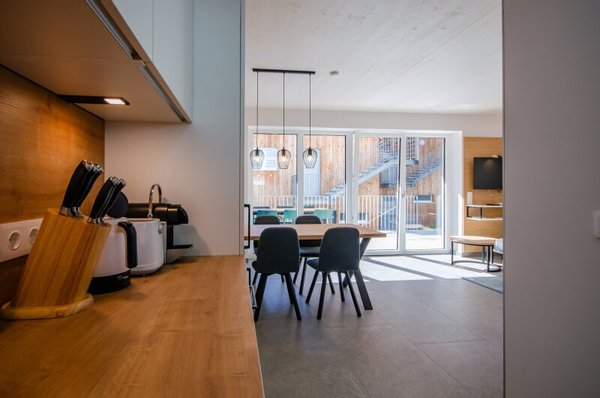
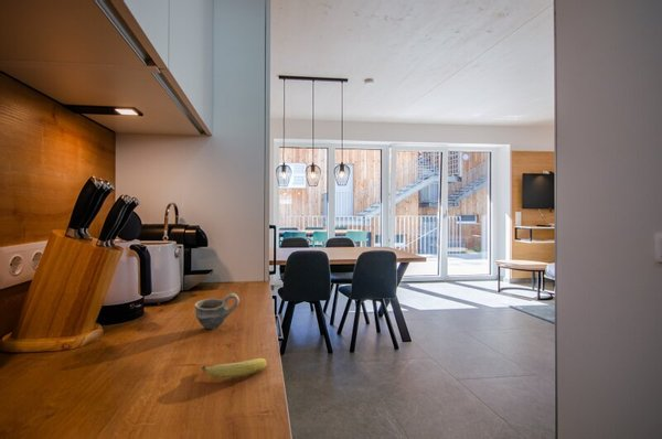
+ fruit [201,357,268,379]
+ cup [193,292,241,330]
